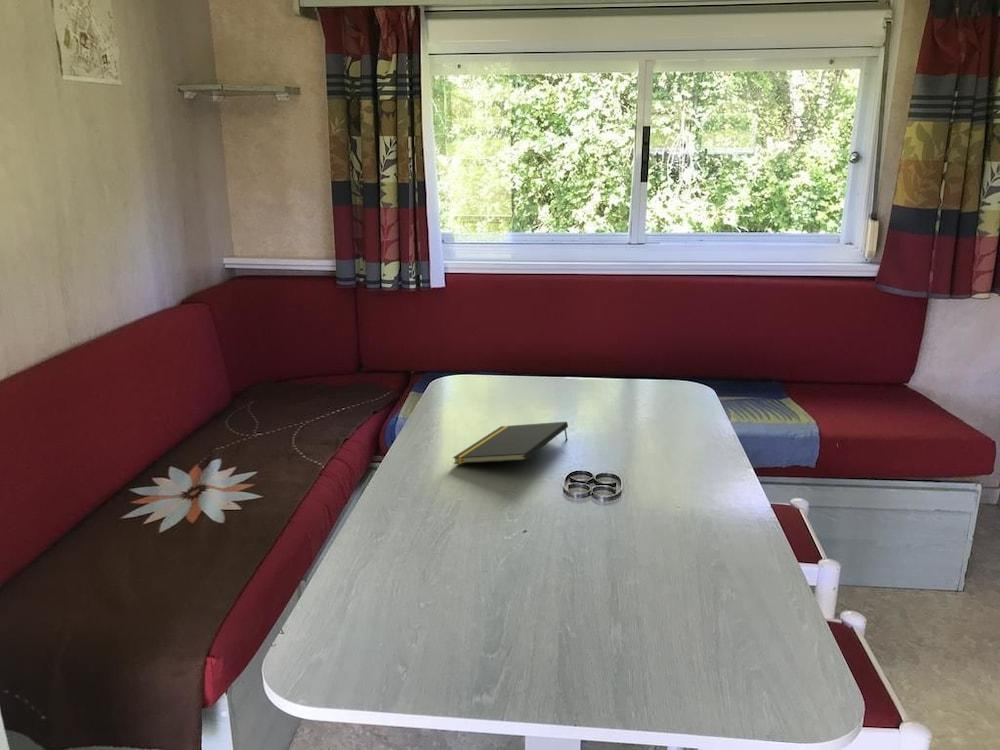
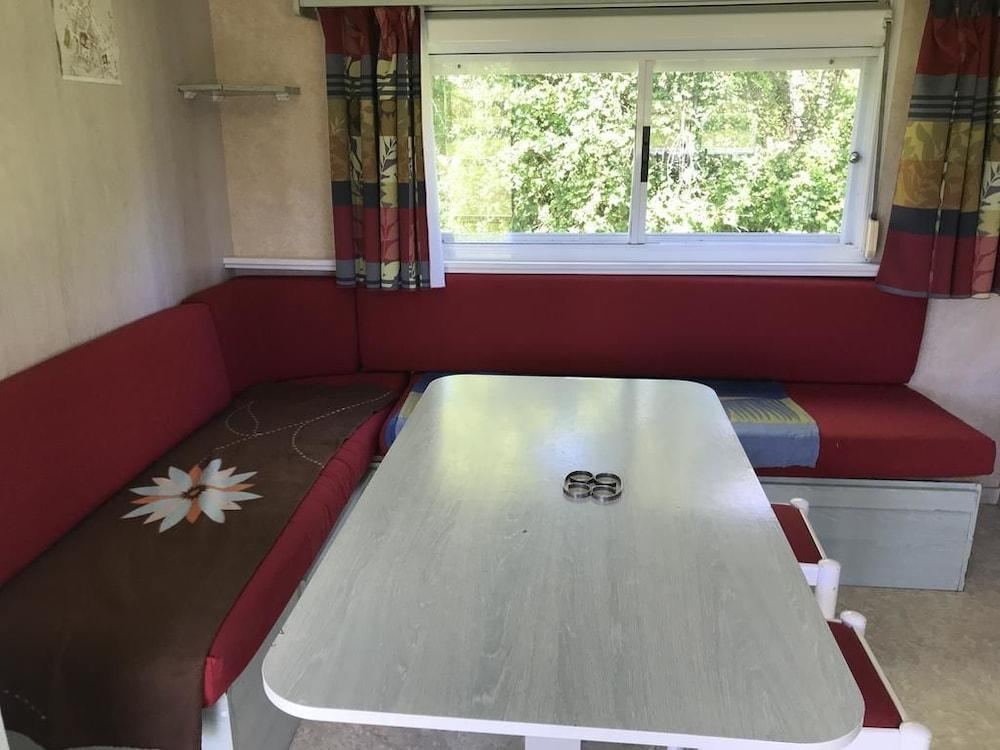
- notepad [452,421,569,465]
